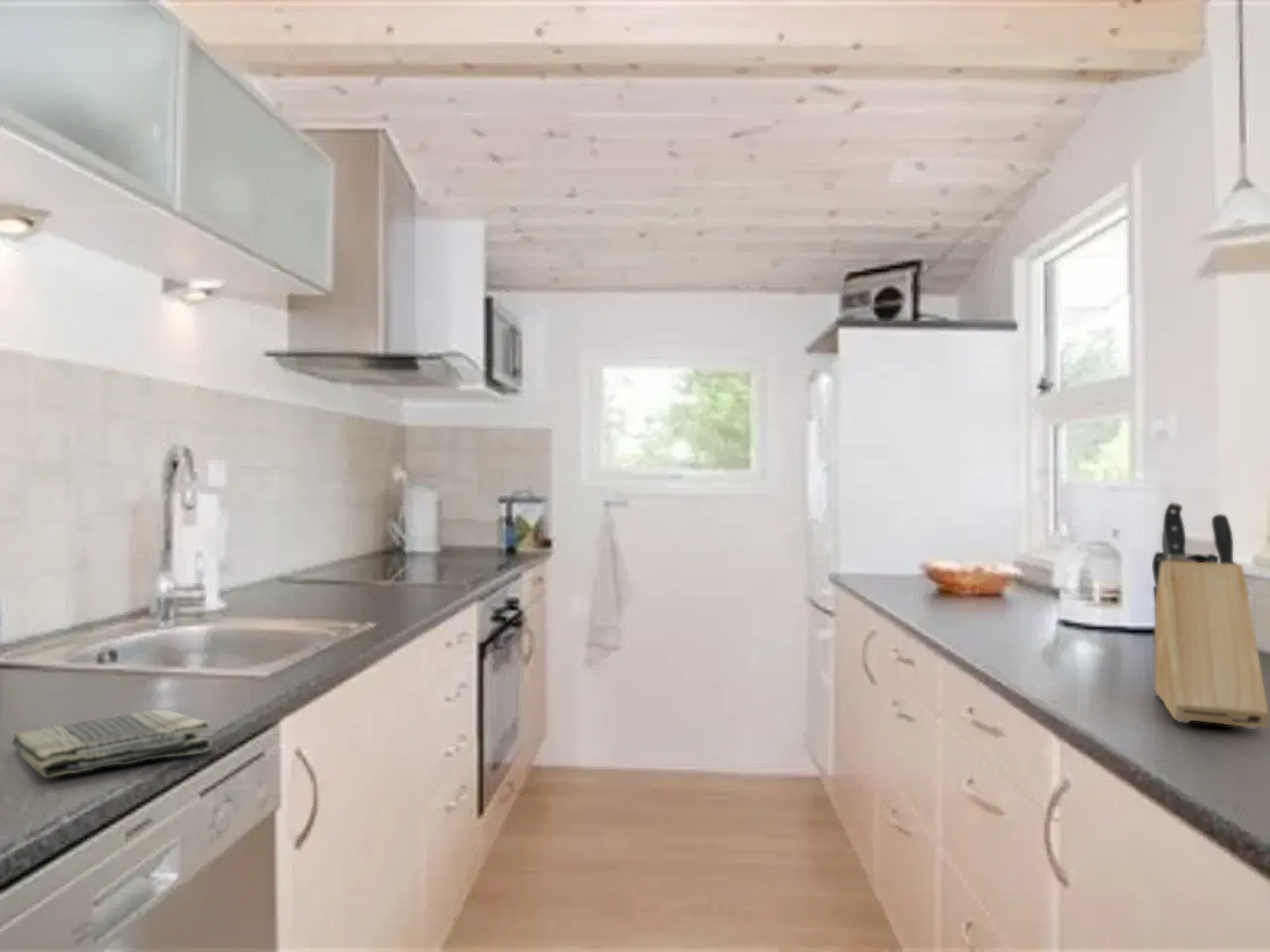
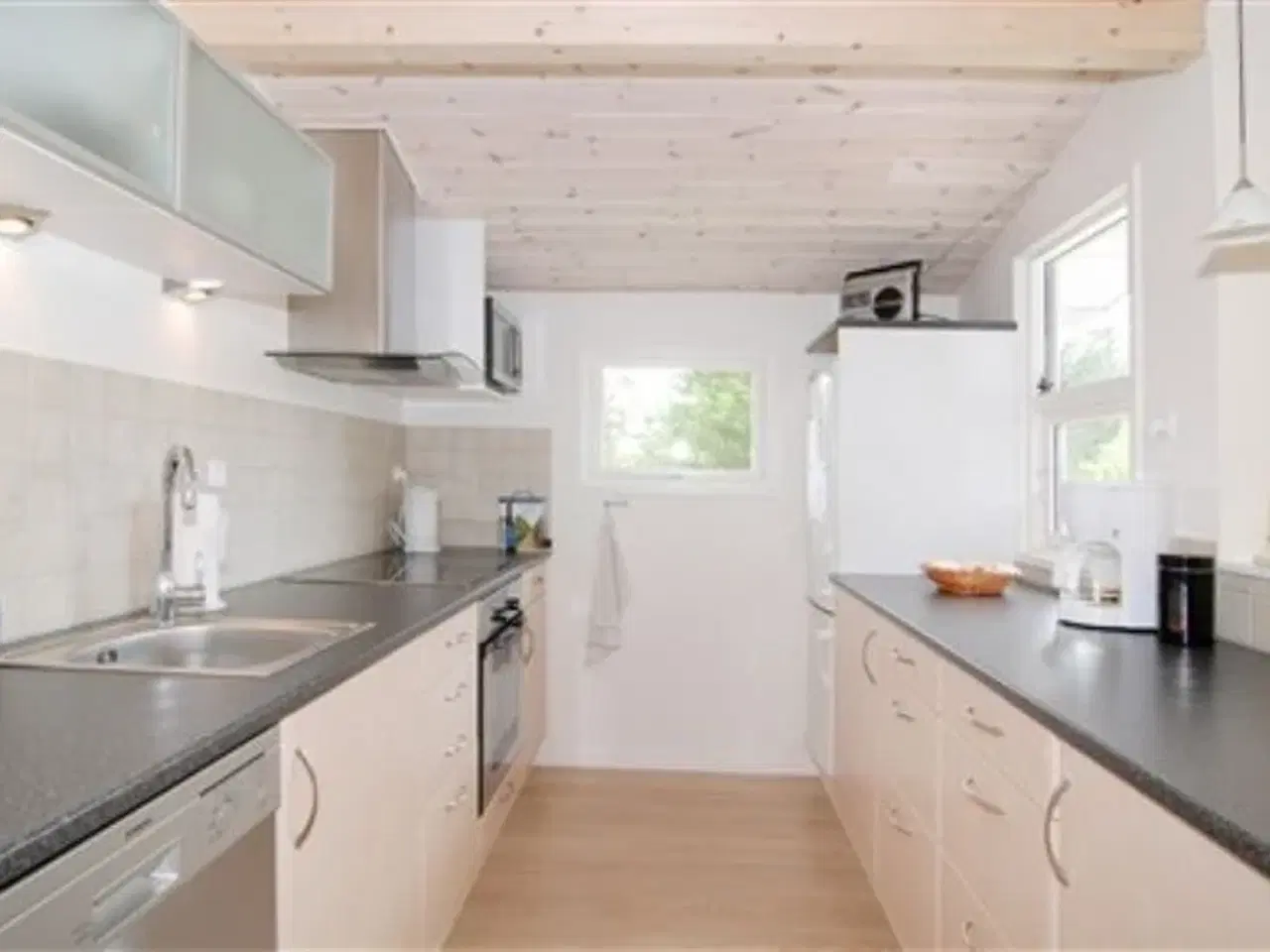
- knife block [1151,501,1270,730]
- dish towel [11,709,212,778]
